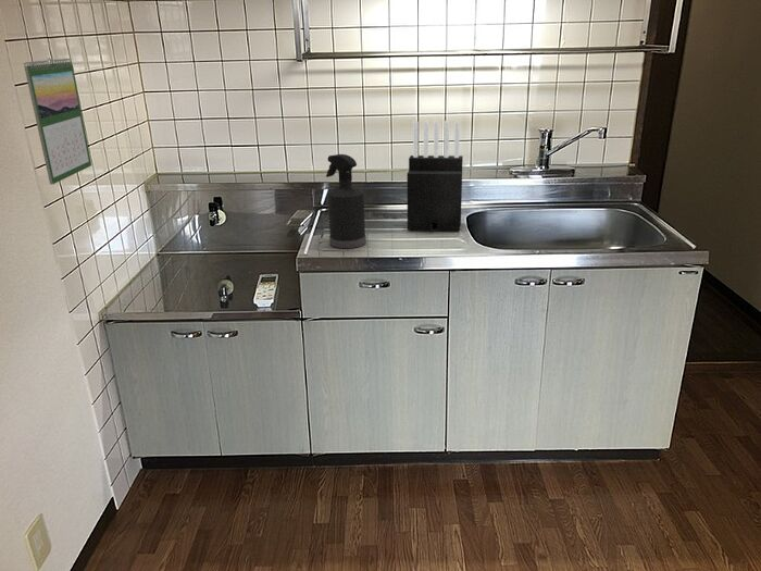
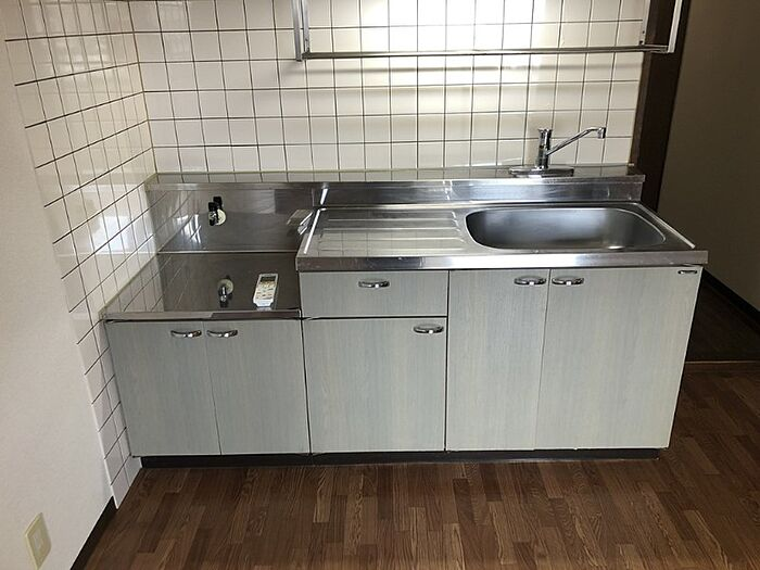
- spray bottle [325,153,367,249]
- knife block [407,120,464,233]
- calendar [23,57,92,186]
